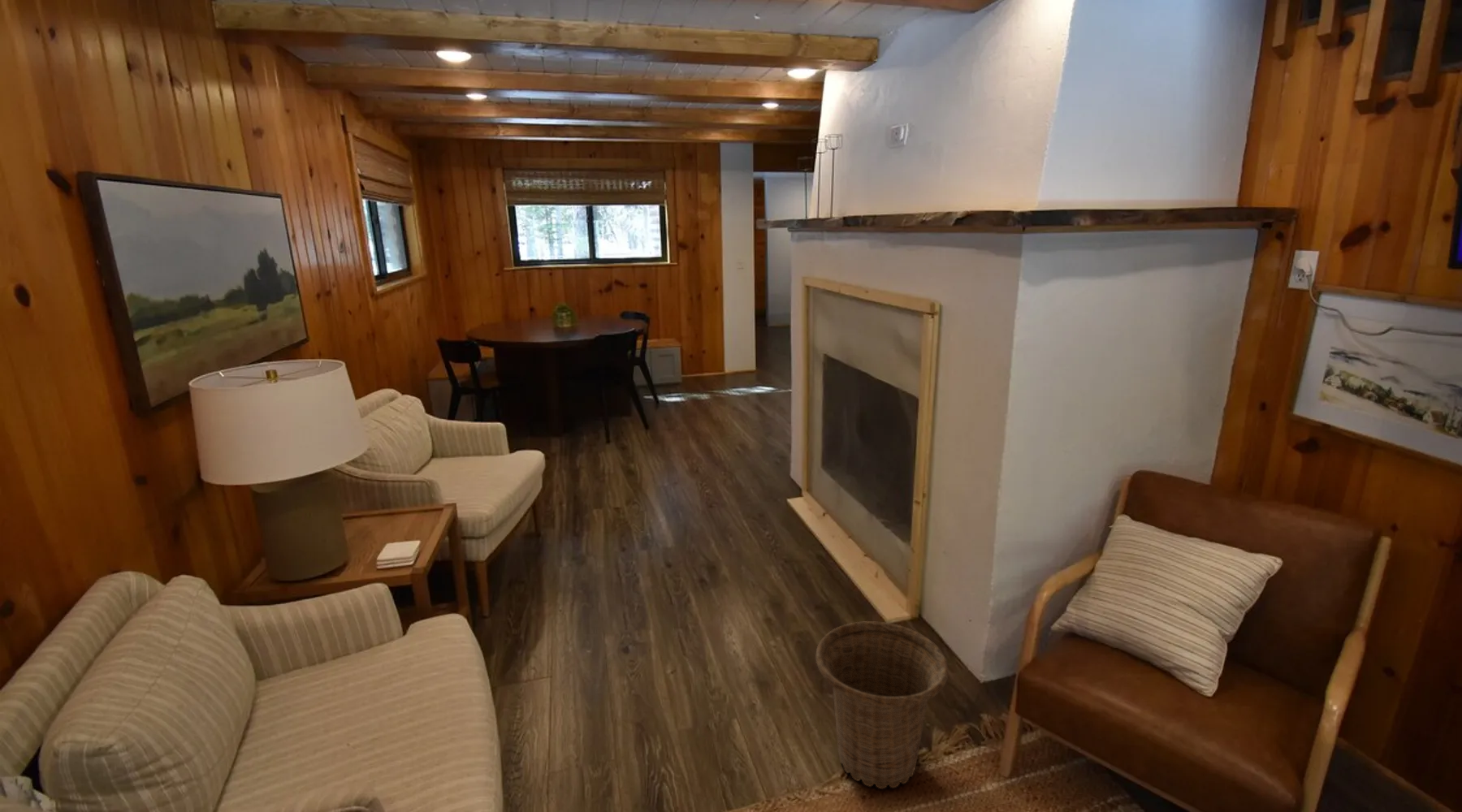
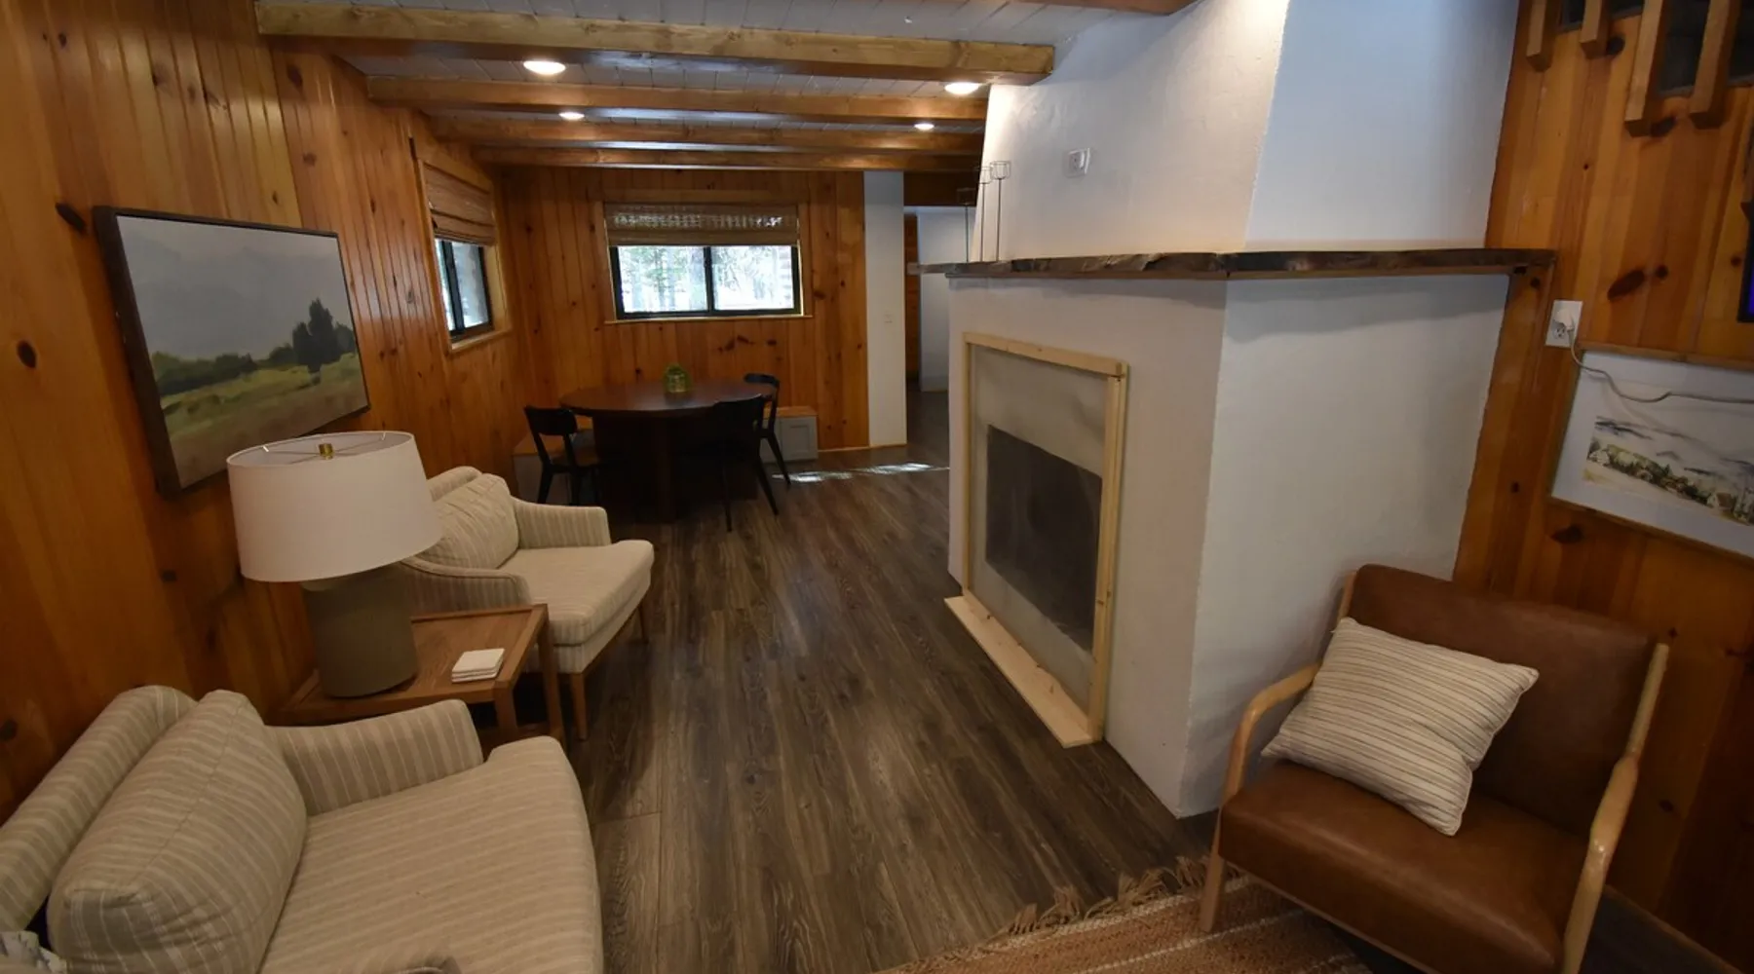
- basket [815,620,949,789]
